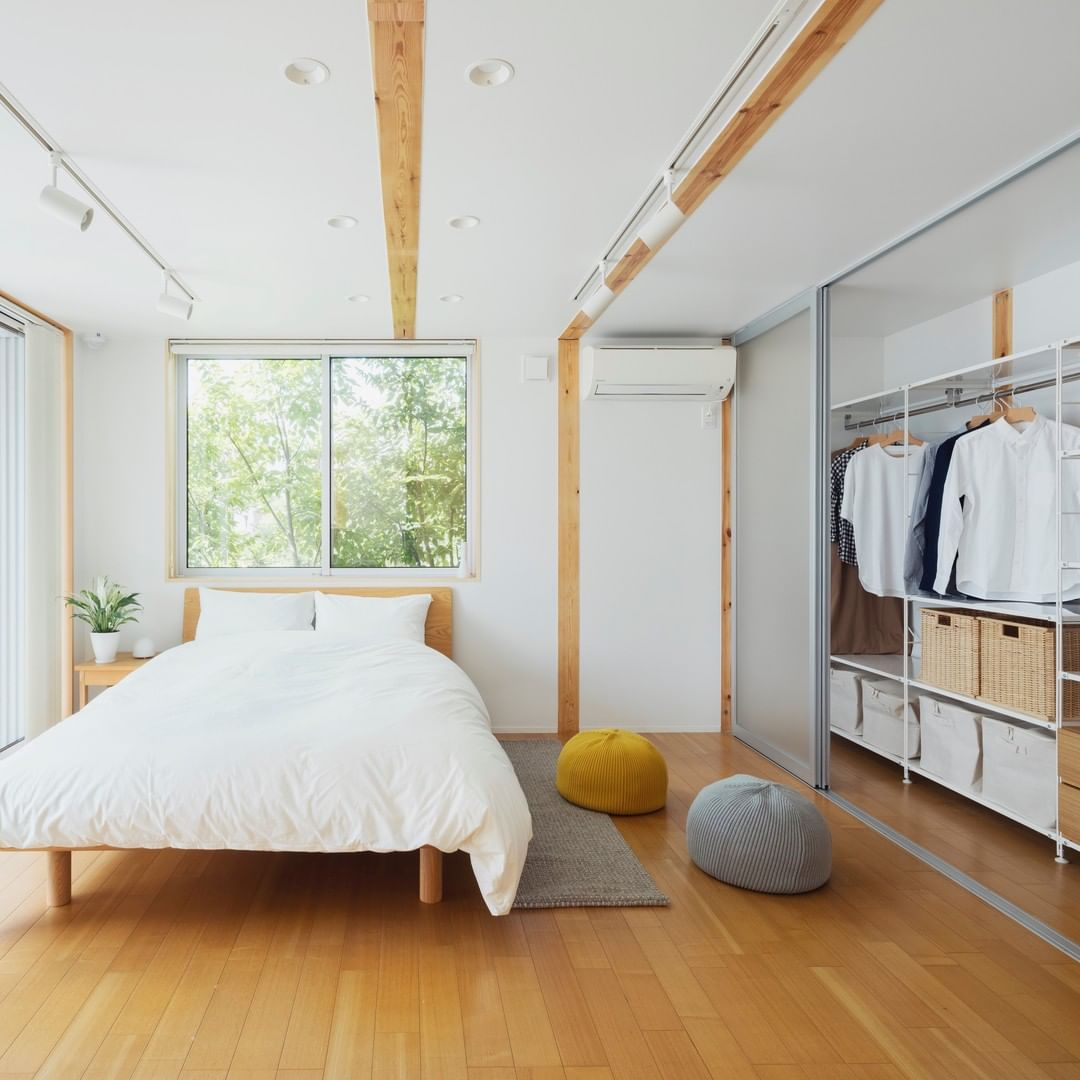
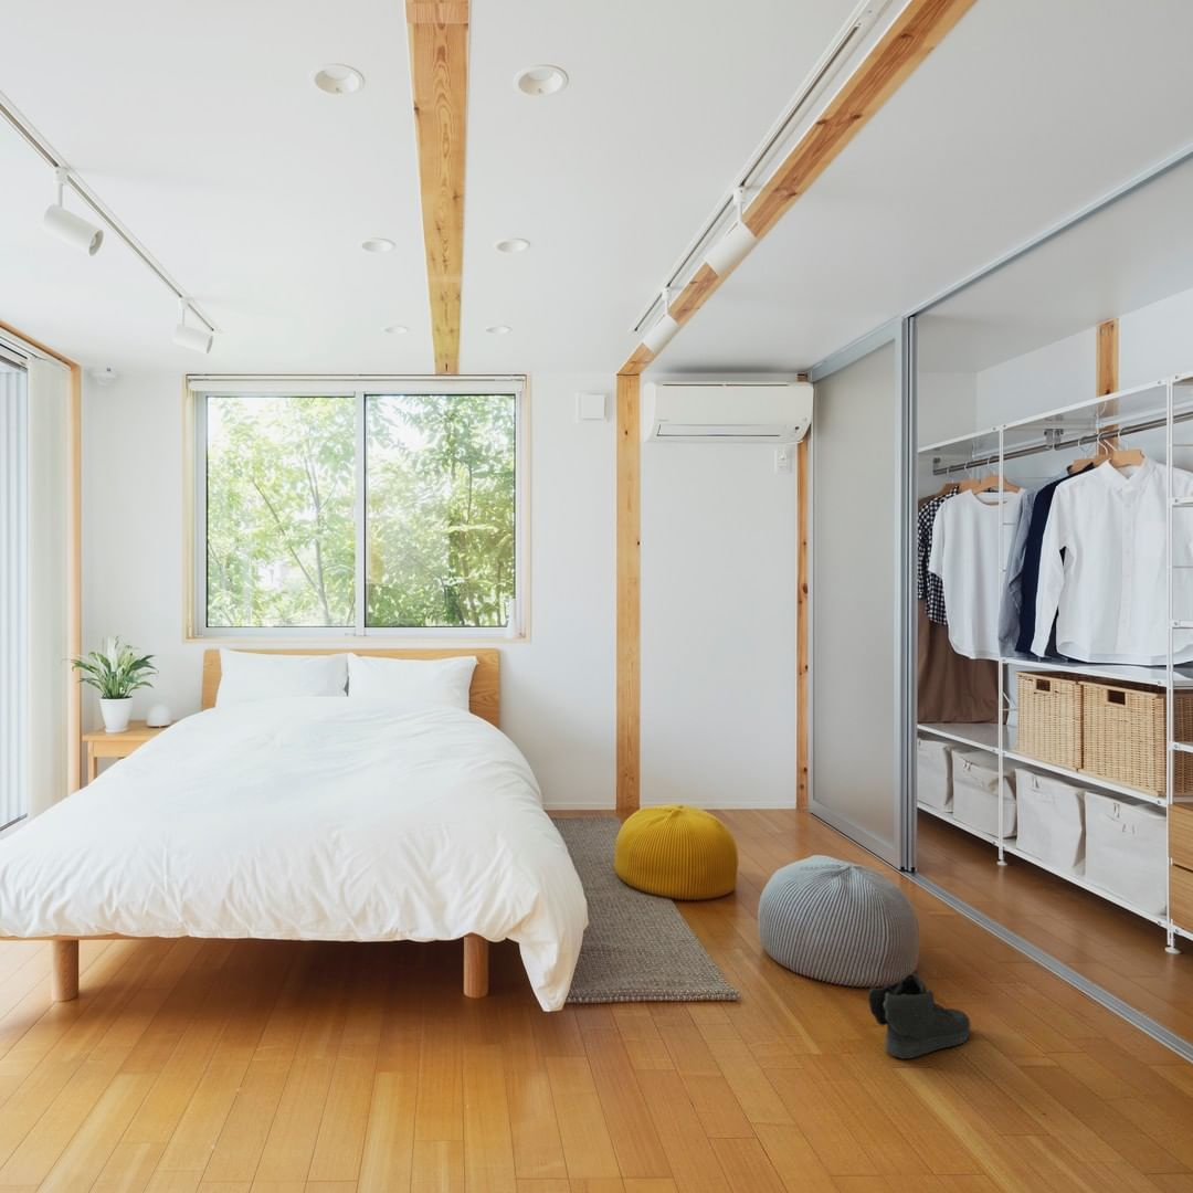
+ sneaker [867,973,971,1060]
